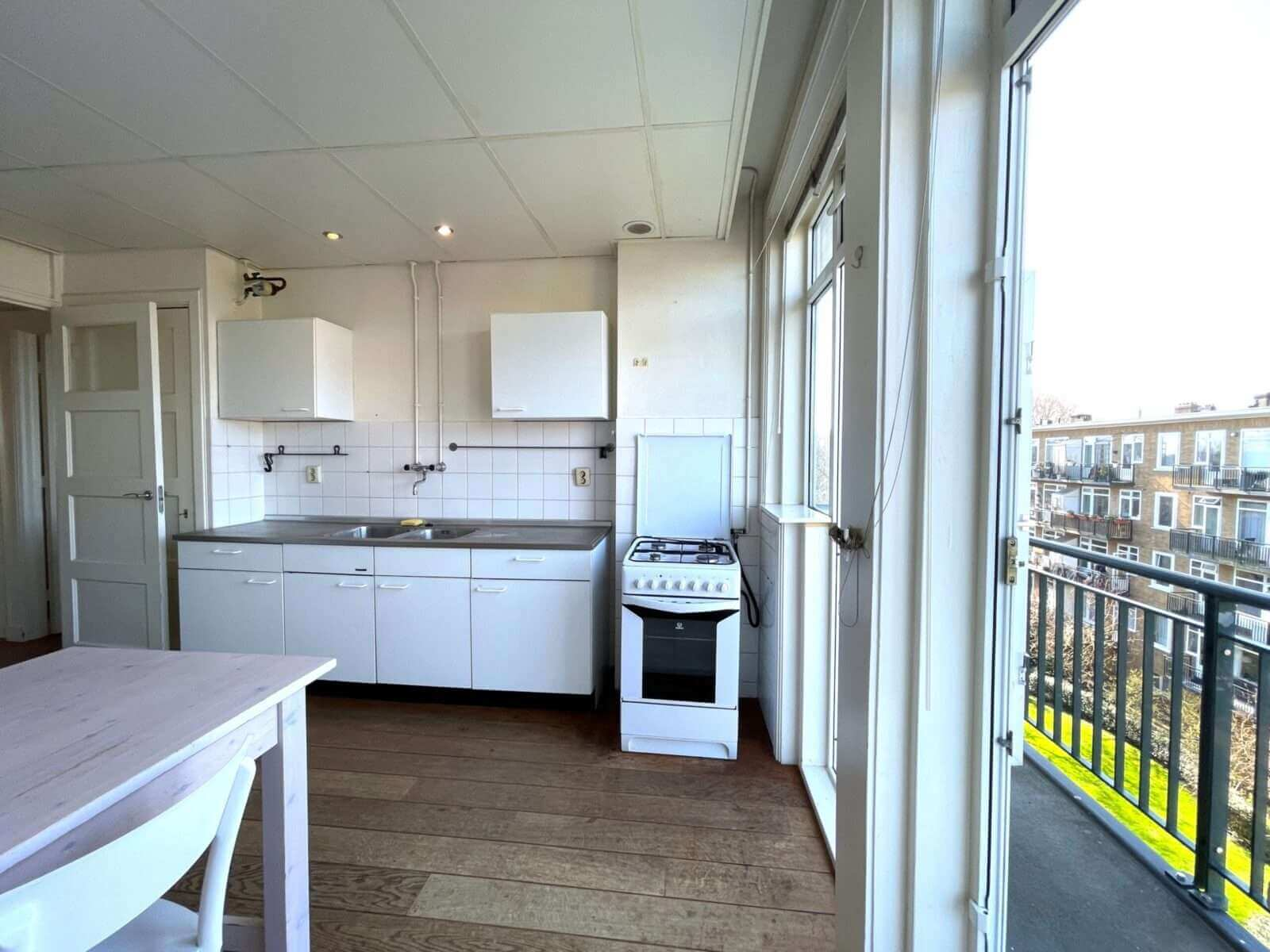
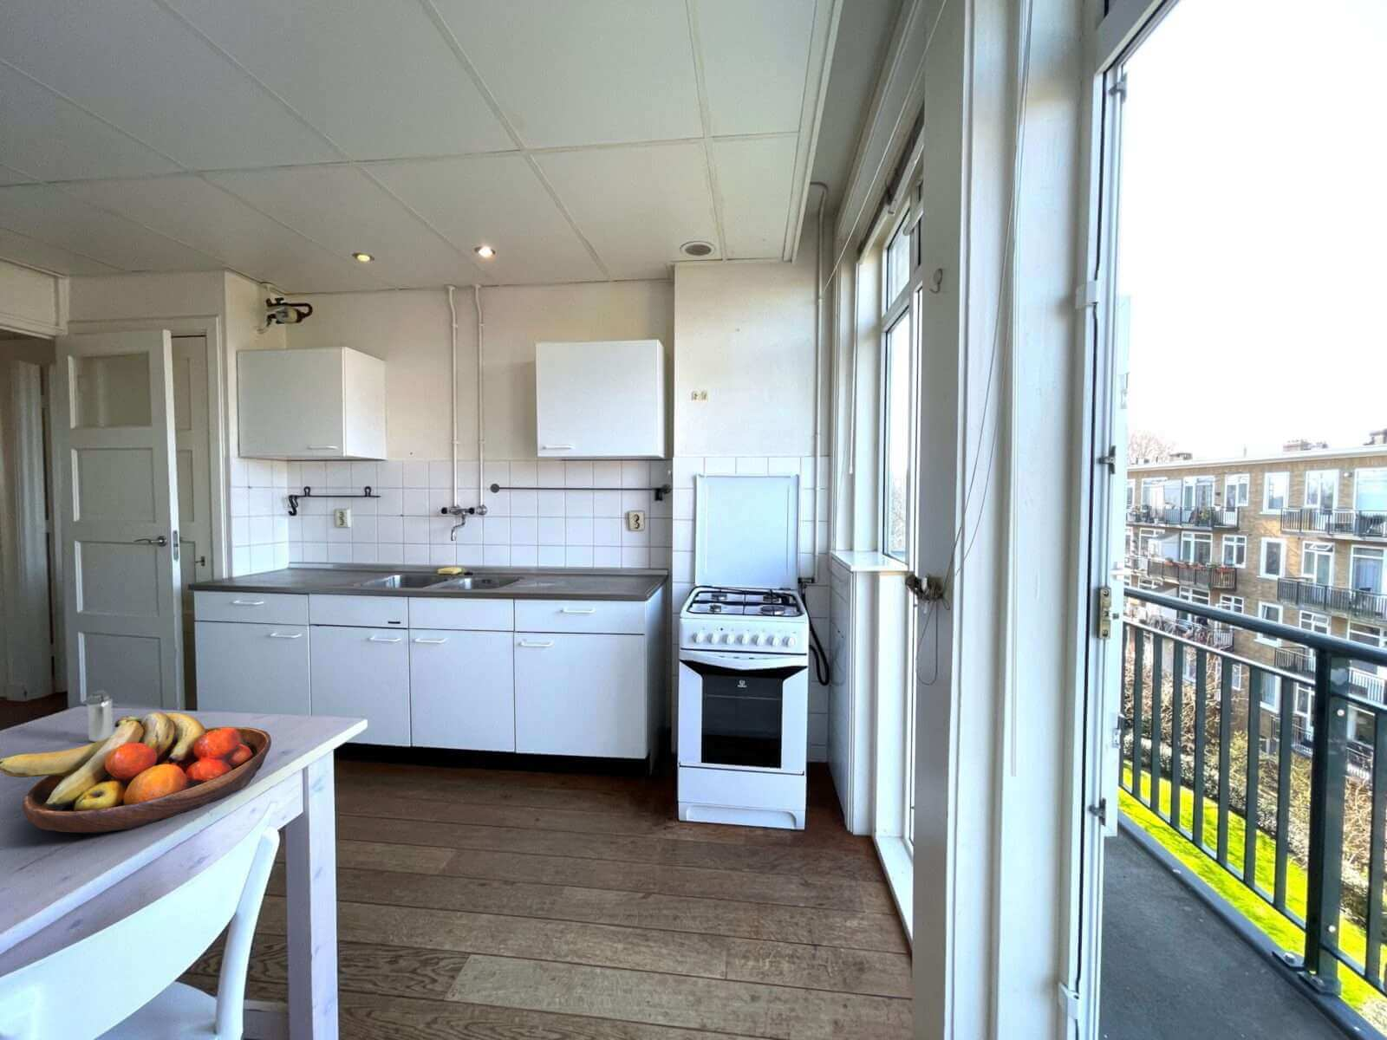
+ shaker [85,689,114,743]
+ fruit bowl [0,711,272,835]
